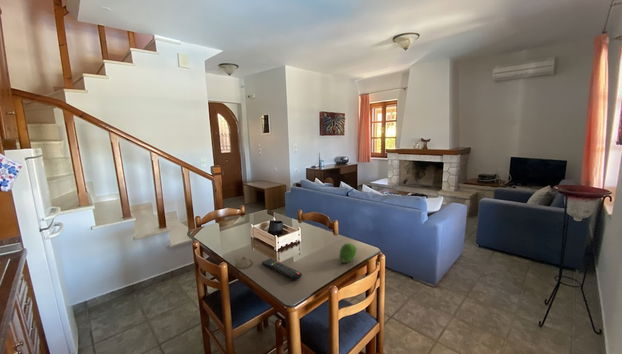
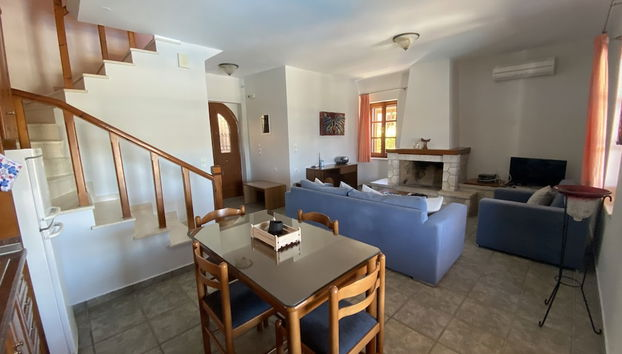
- fruit [338,242,357,264]
- remote control [261,258,303,281]
